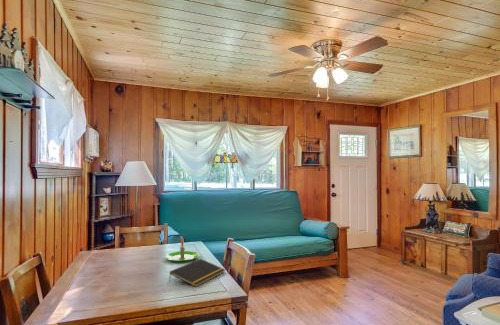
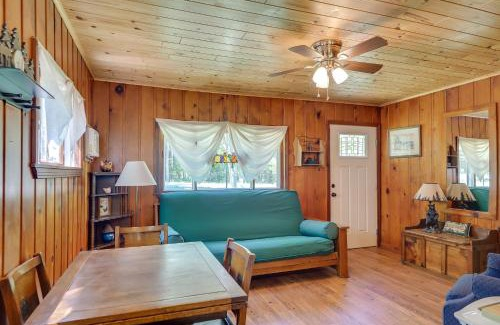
- notepad [168,258,226,288]
- candle [164,235,200,262]
